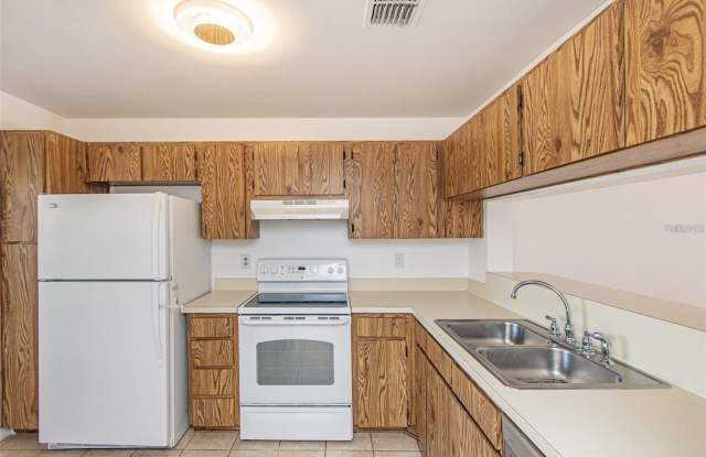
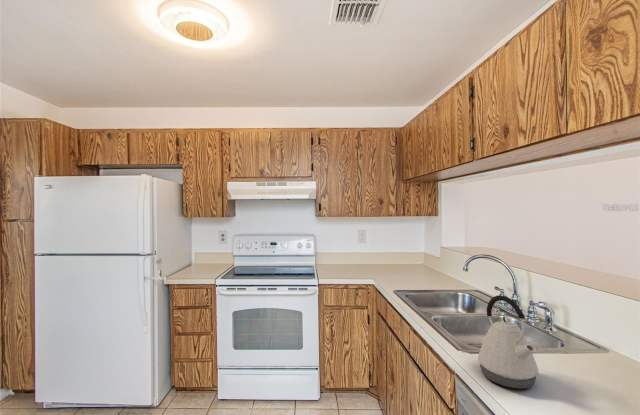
+ kettle [477,294,539,389]
